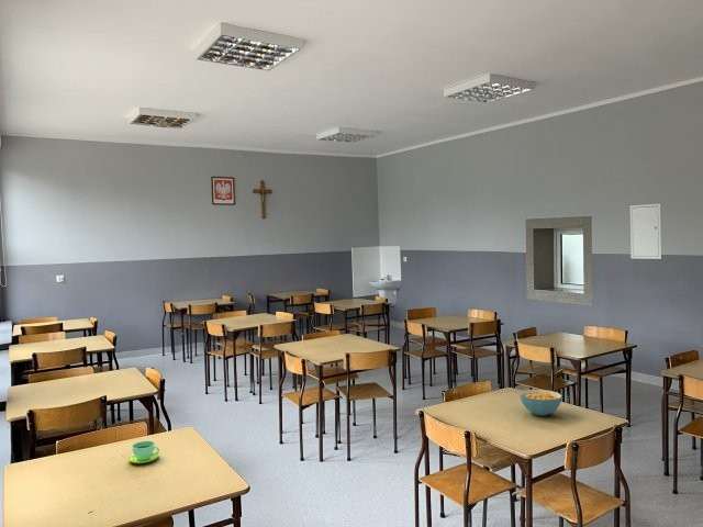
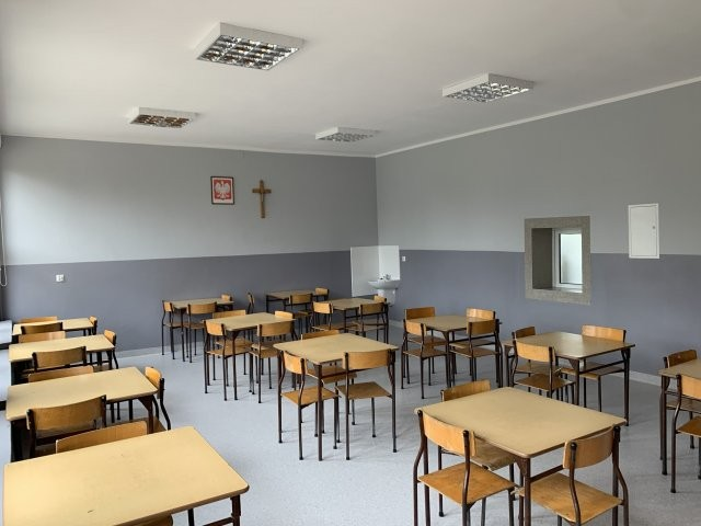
- cereal bowl [518,389,563,417]
- cup [127,440,160,464]
